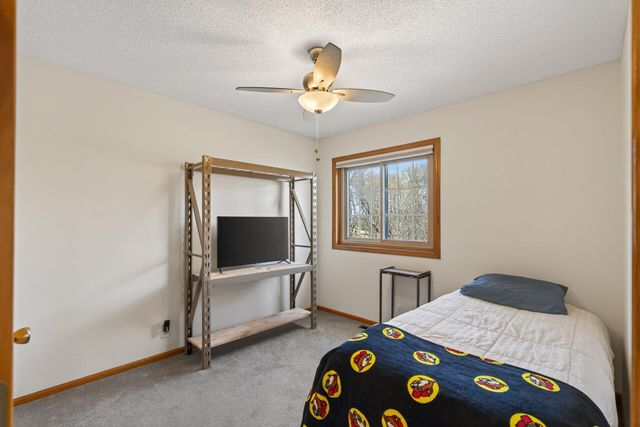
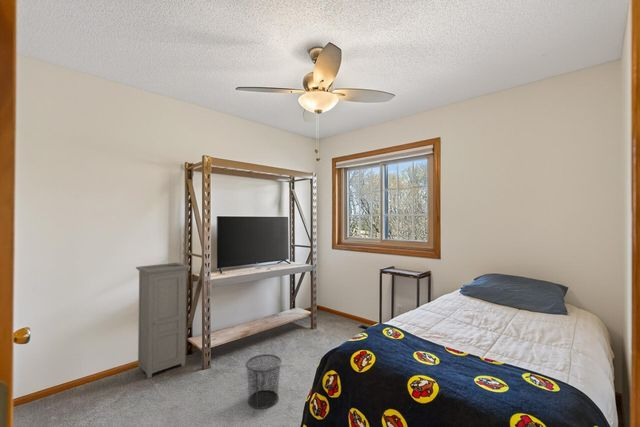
+ waste bin [245,353,282,410]
+ cabinet [135,262,191,379]
